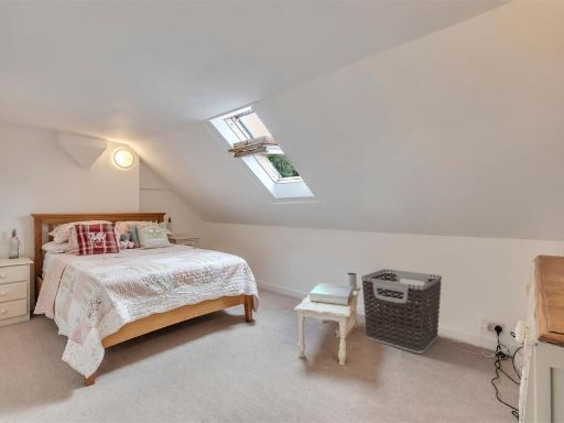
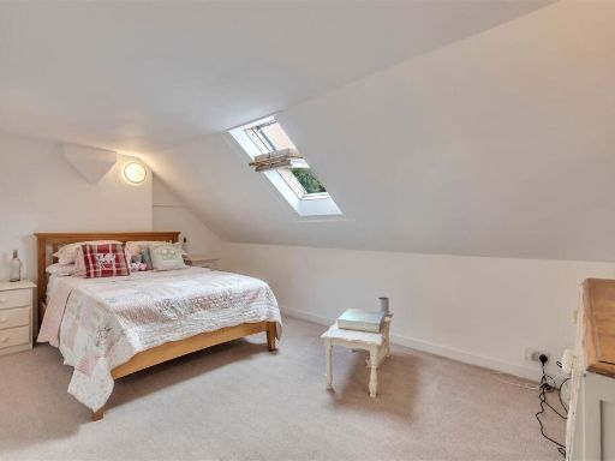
- clothes hamper [360,268,443,355]
